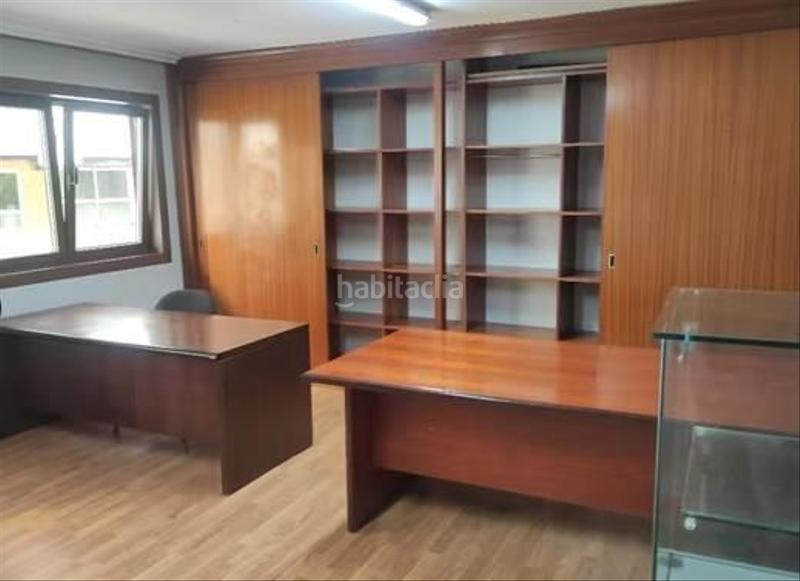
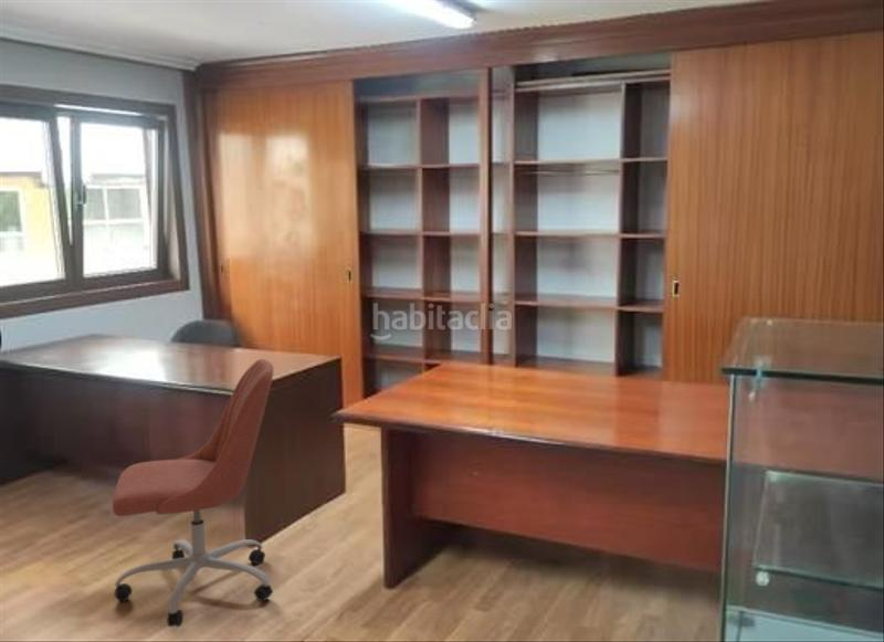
+ office chair [112,358,275,628]
